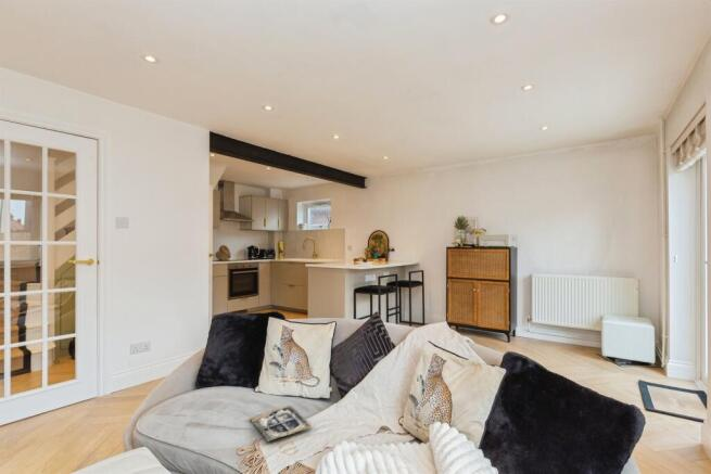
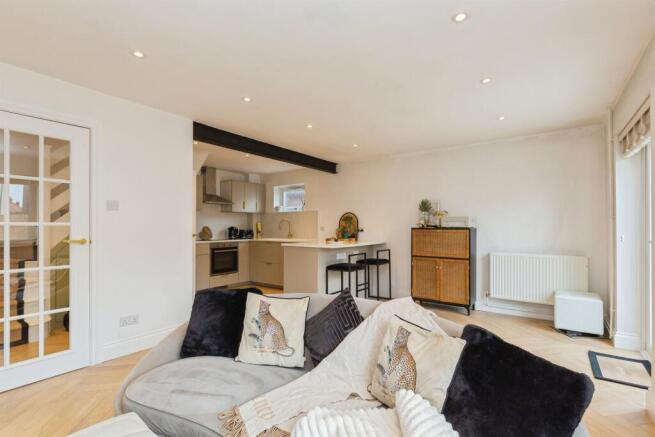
- magazine [249,405,313,443]
